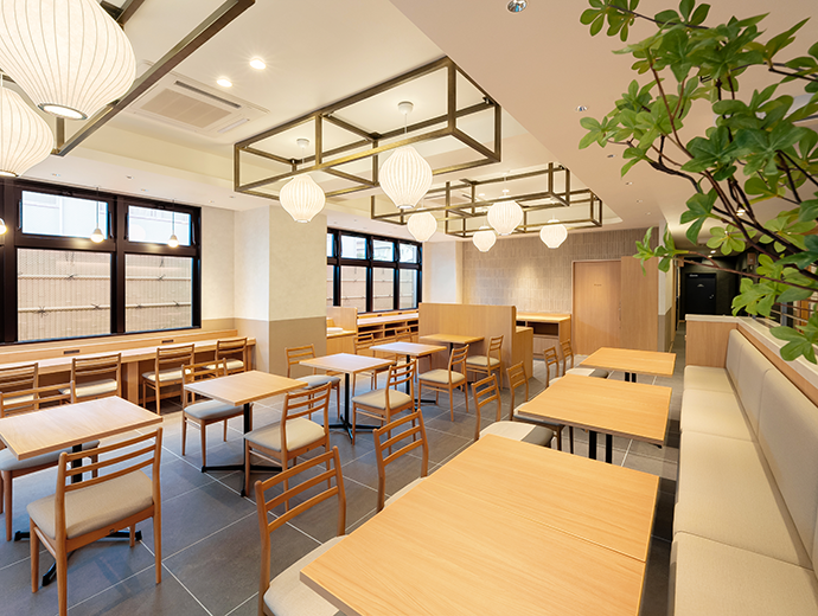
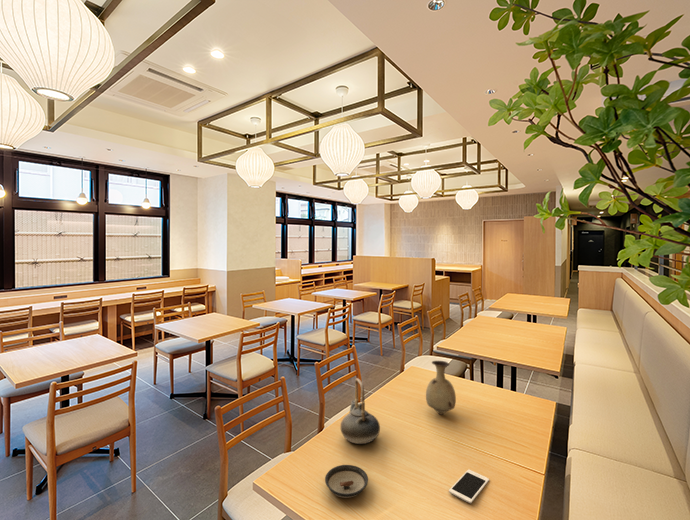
+ cell phone [448,469,490,504]
+ vase [425,360,457,416]
+ teapot [340,377,381,445]
+ saucer [324,464,369,499]
